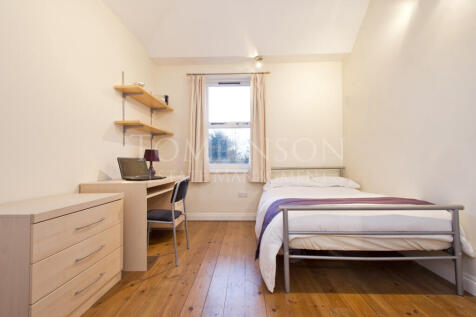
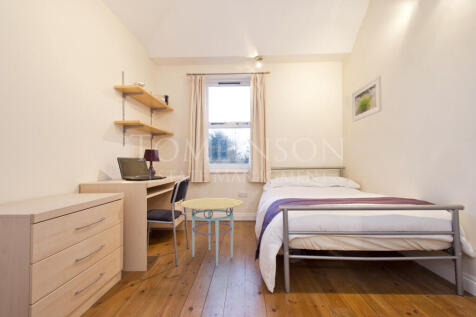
+ side table [180,197,244,267]
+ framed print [351,75,383,123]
